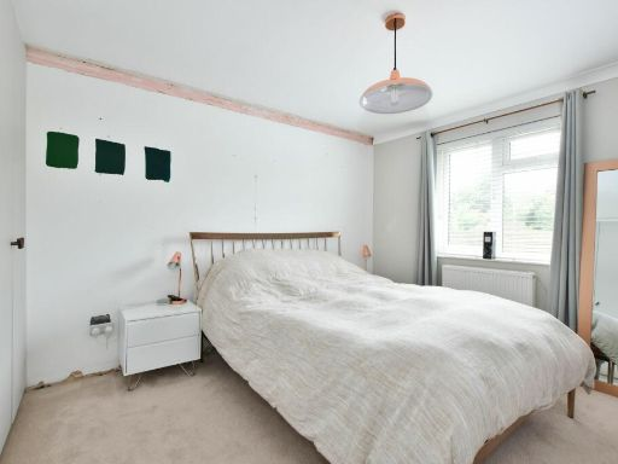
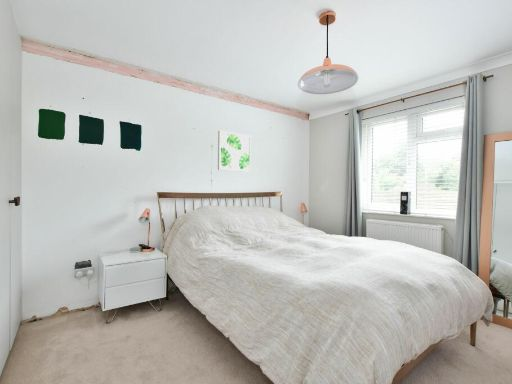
+ wall art [217,130,252,173]
